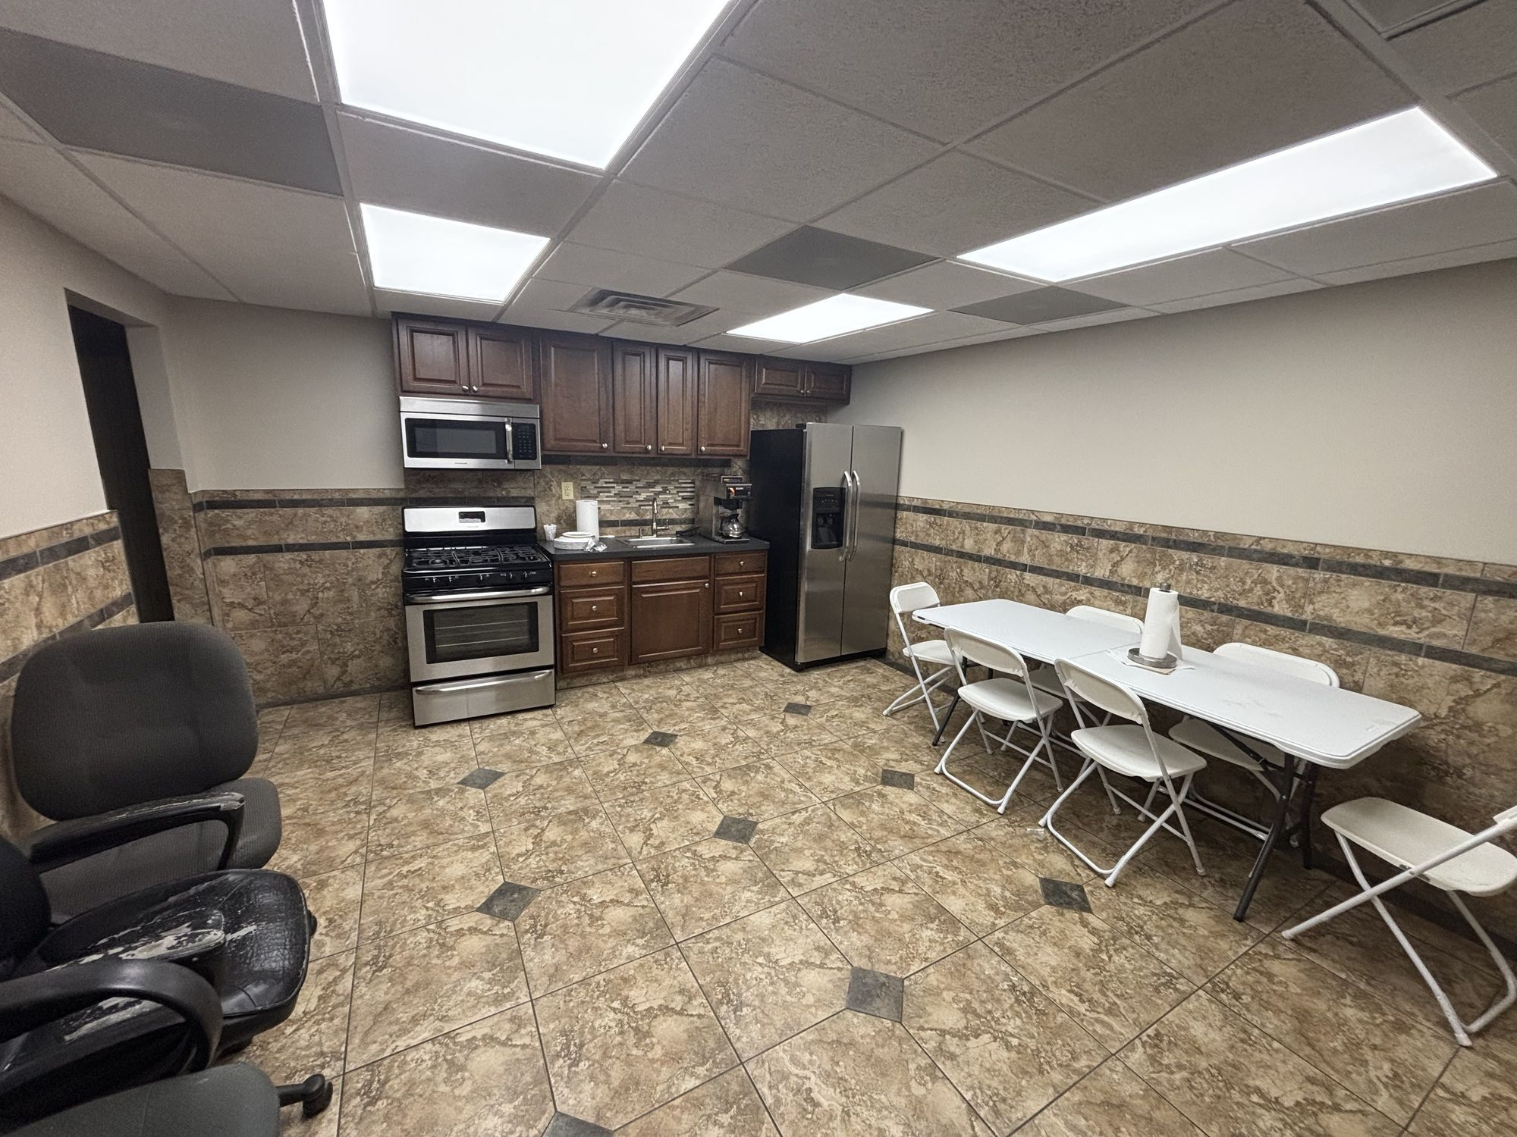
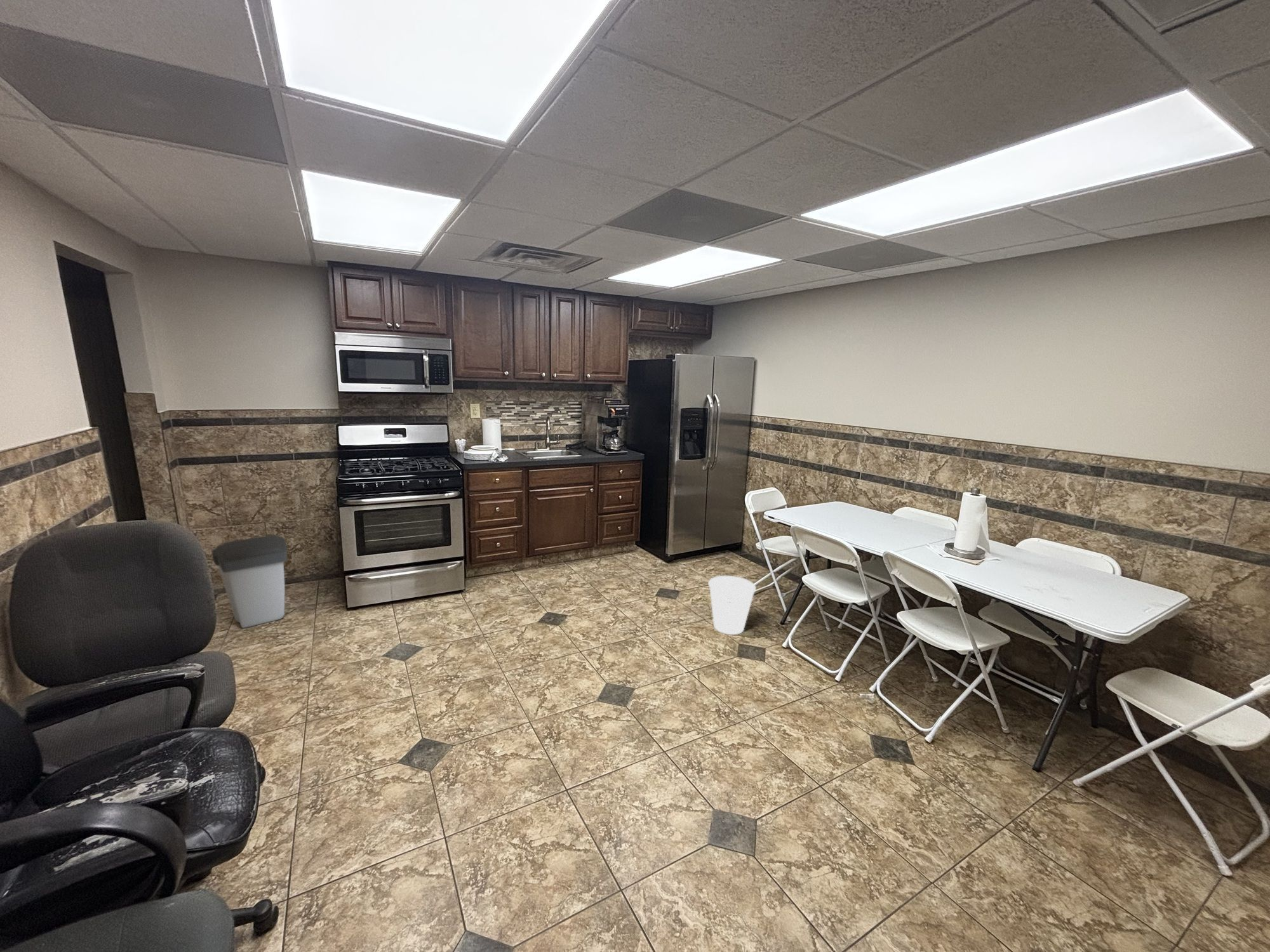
+ wastebasket [708,575,756,635]
+ trash can [211,534,288,629]
